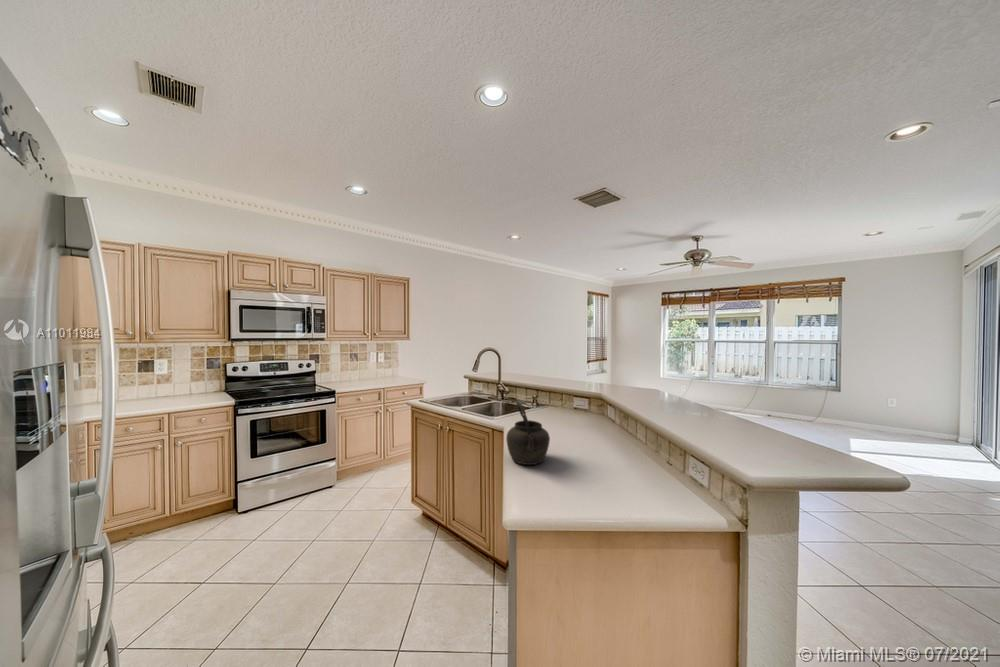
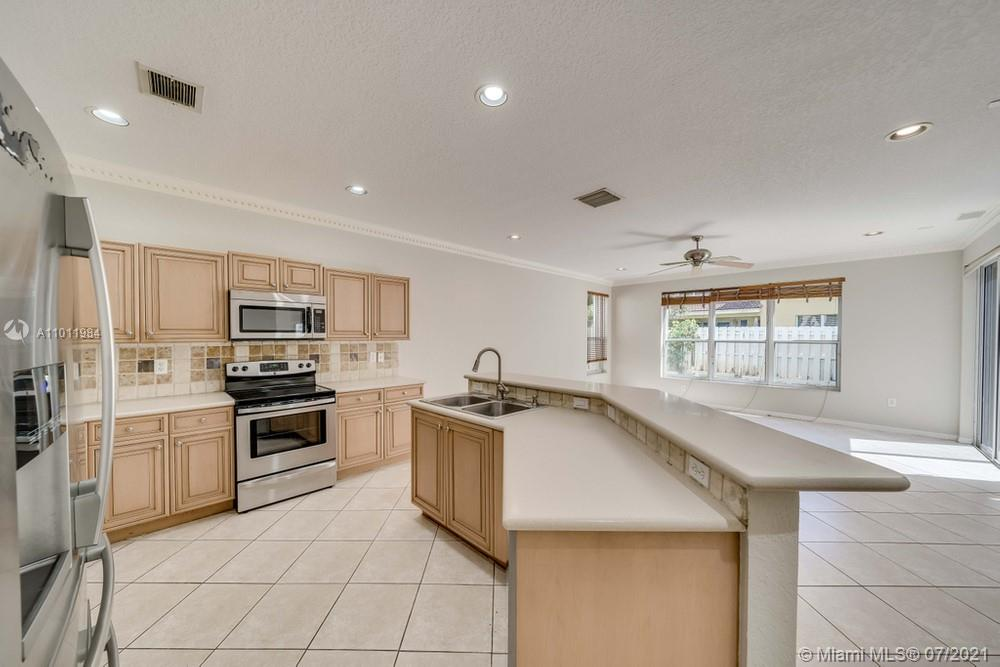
- kettle [505,399,551,466]
